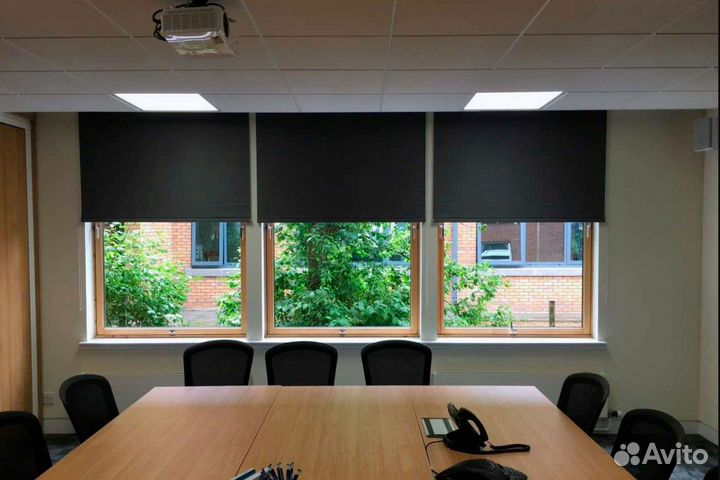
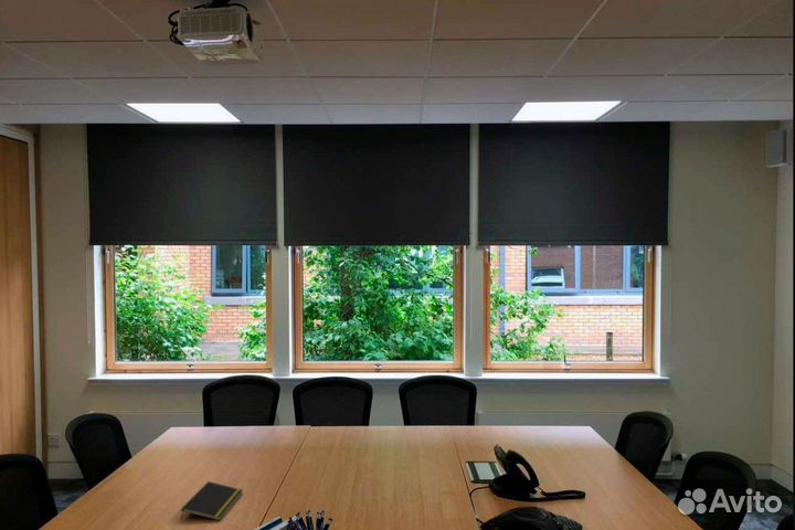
+ notepad [180,480,244,521]
